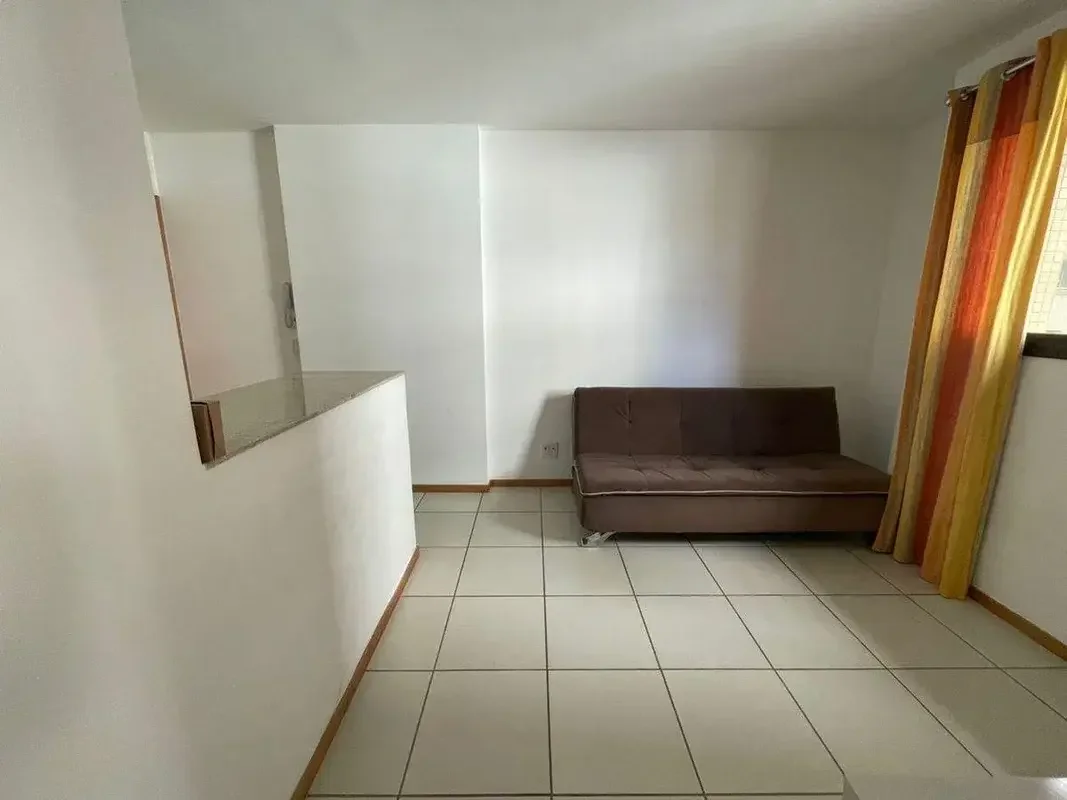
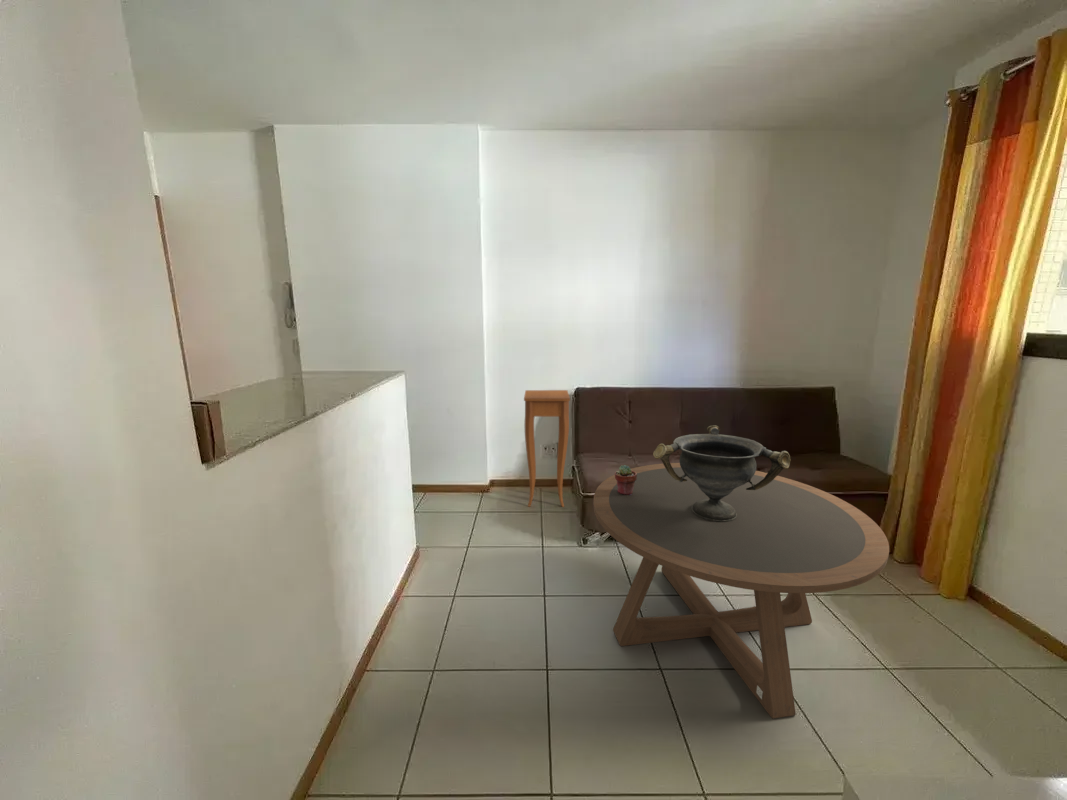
+ coffee table [592,462,890,720]
+ decorative bowl [652,424,792,522]
+ side table [523,389,571,508]
+ potted succulent [614,464,637,495]
